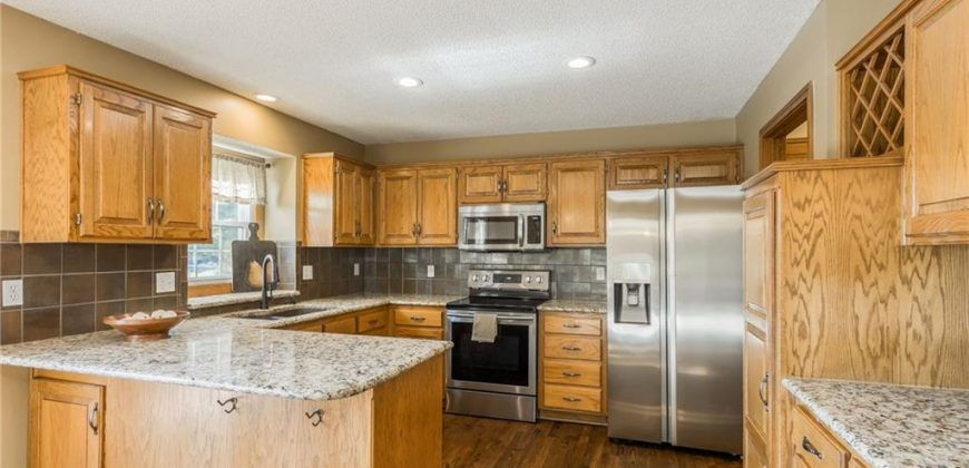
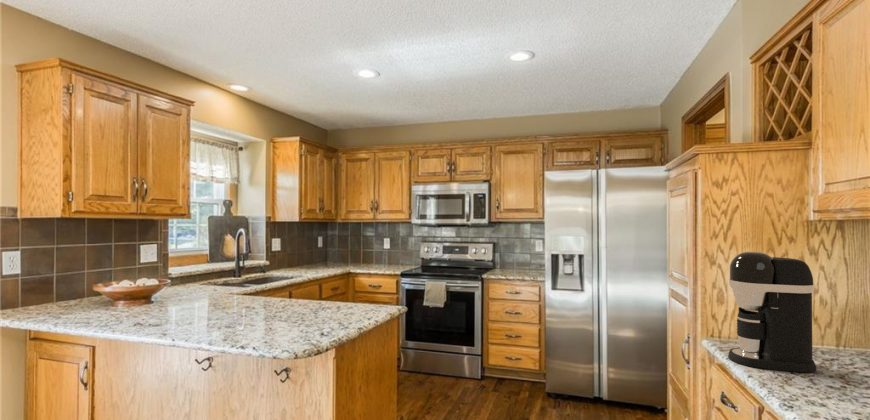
+ coffee maker [727,251,817,373]
